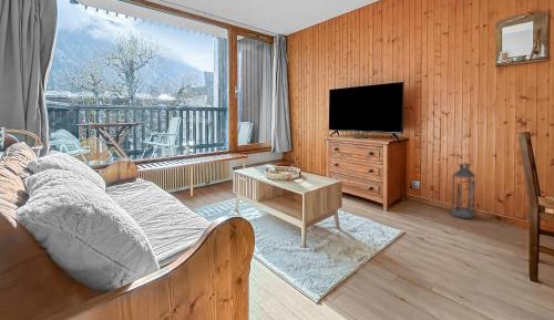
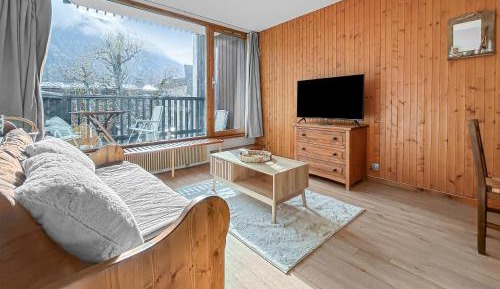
- lantern [451,153,476,220]
